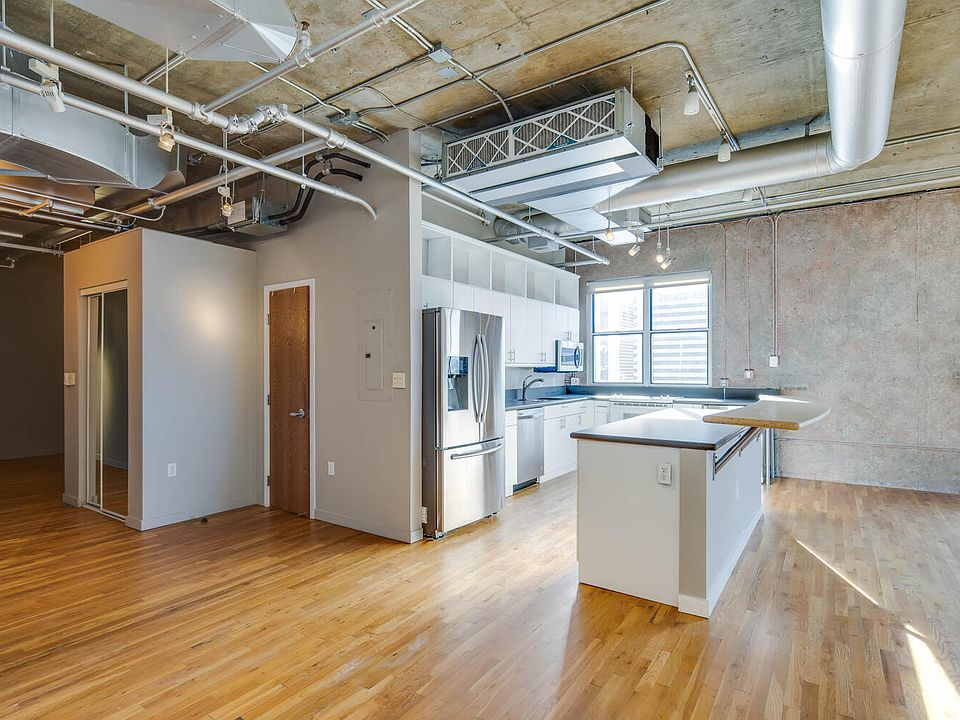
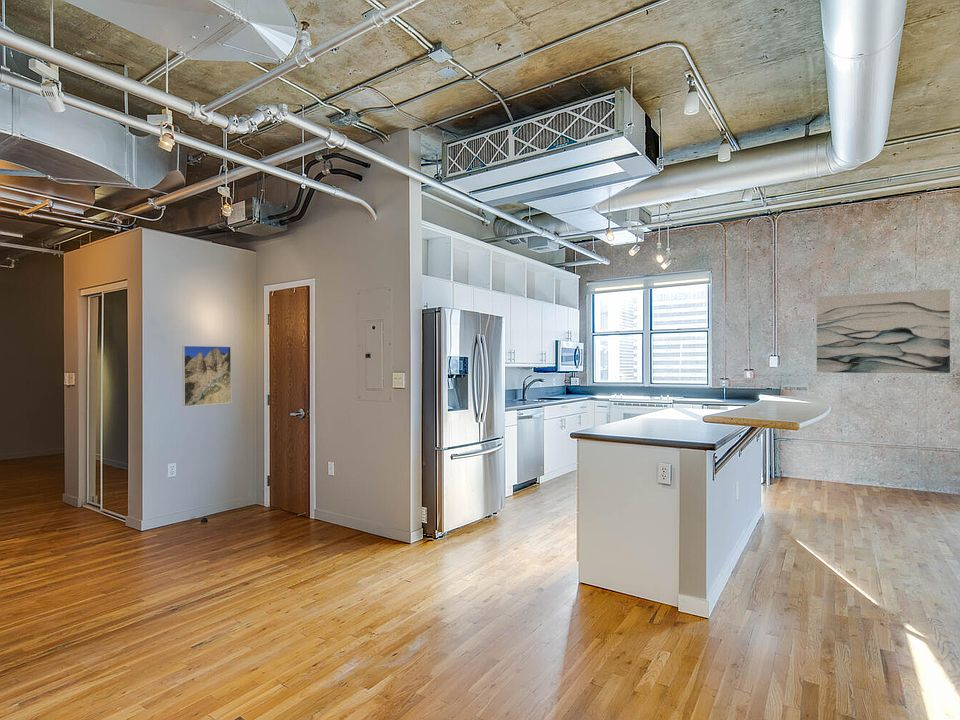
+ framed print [181,345,232,407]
+ wall art [815,288,951,374]
